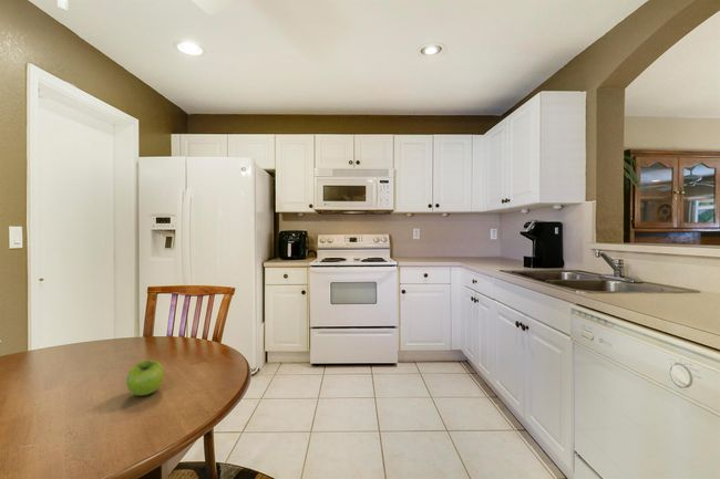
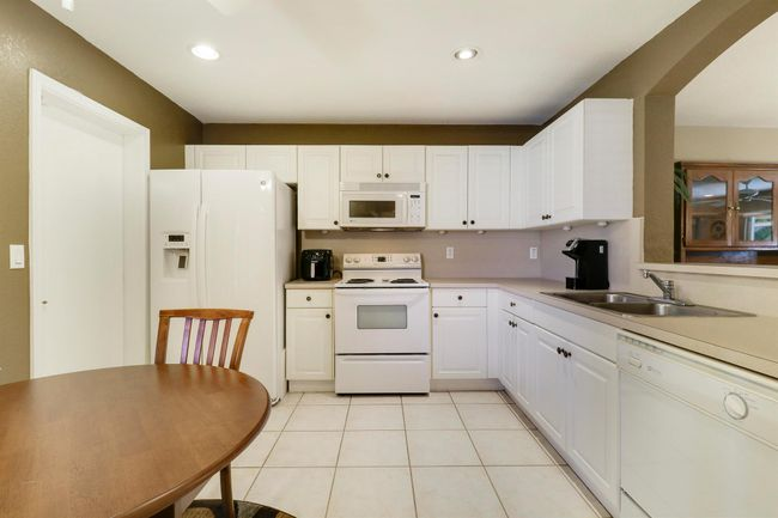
- fruit [125,360,165,397]
